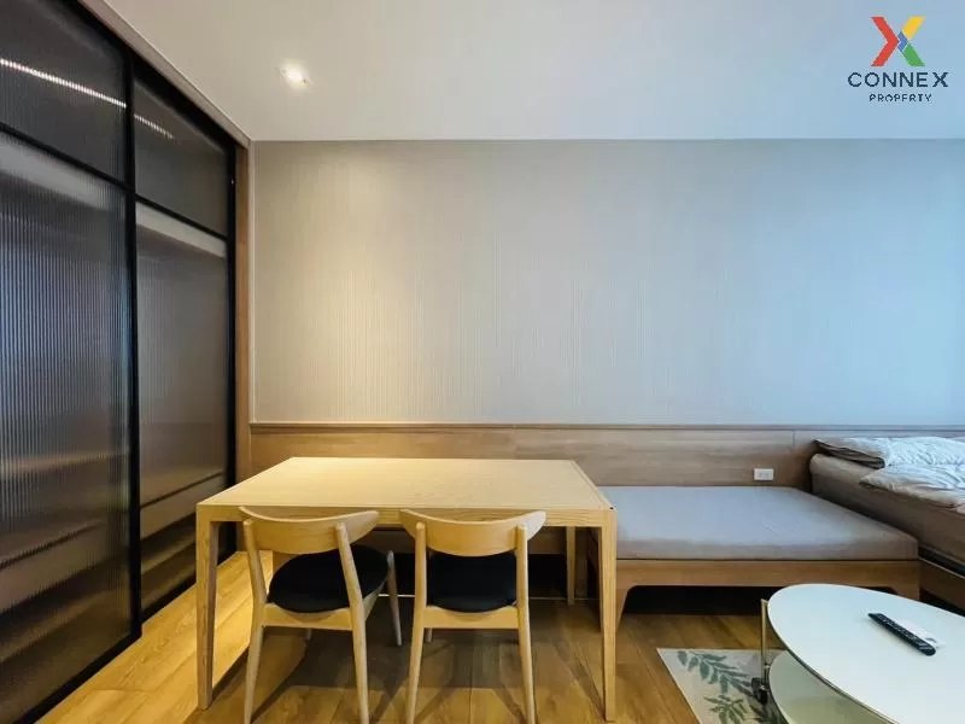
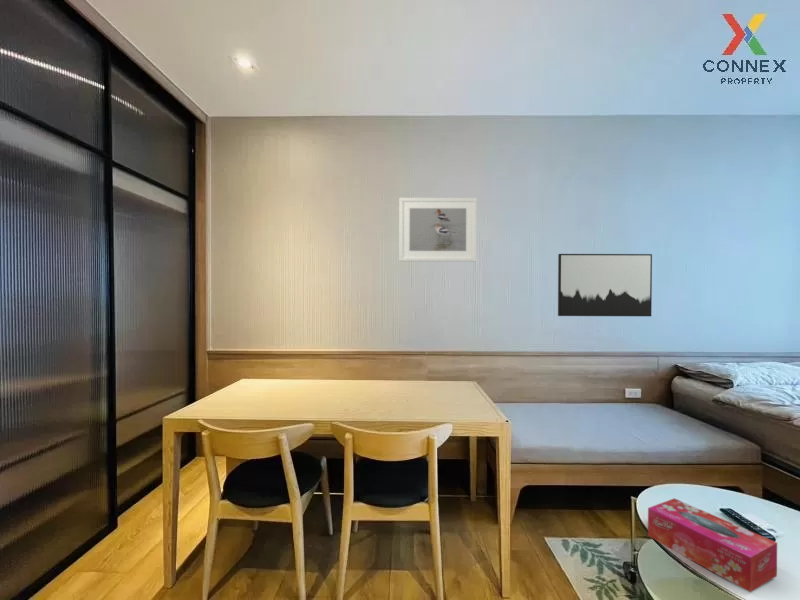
+ tissue box [647,497,778,594]
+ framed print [398,197,478,262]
+ wall art [557,253,653,317]
